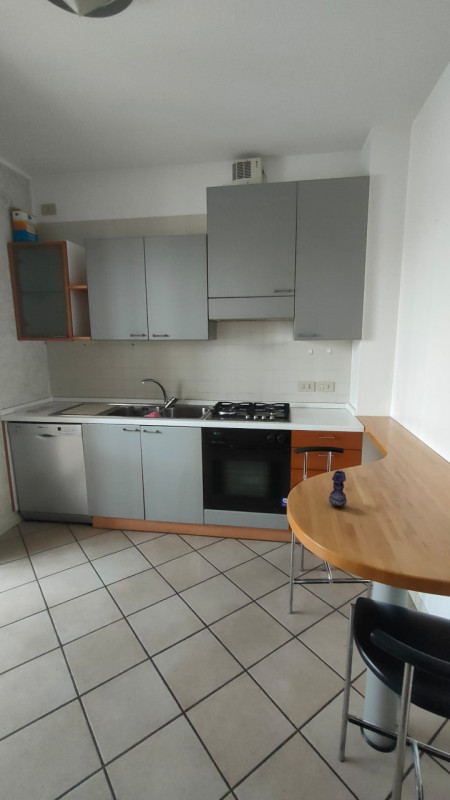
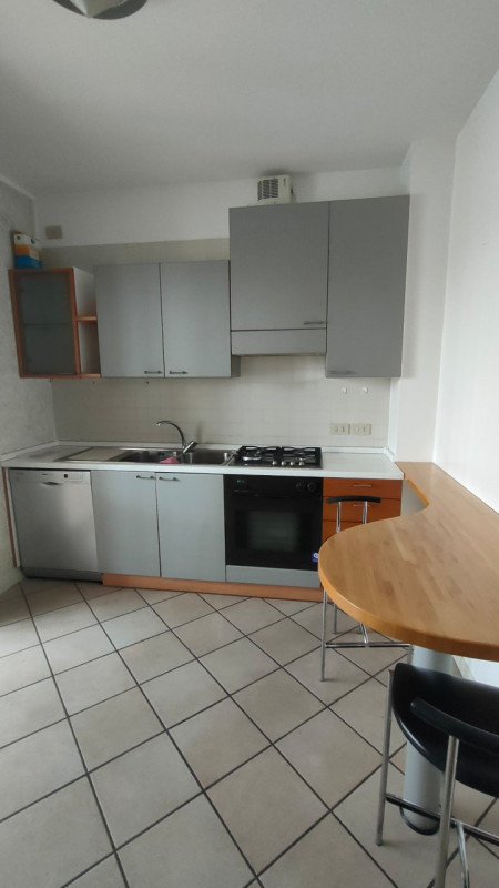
- flower [328,469,348,507]
